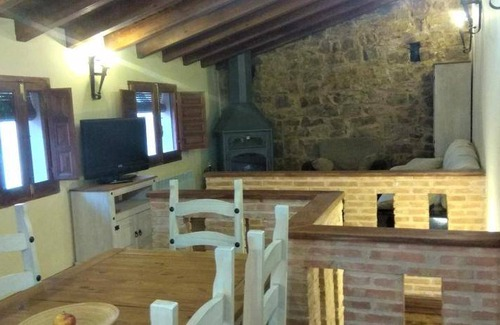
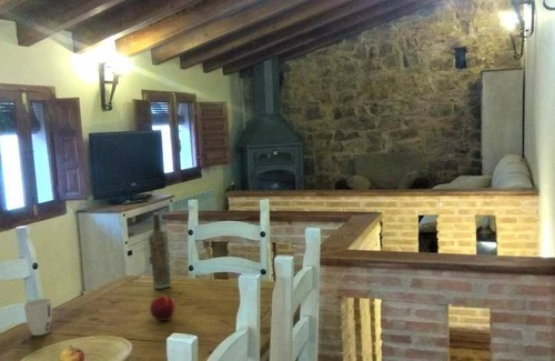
+ bottle [148,212,172,290]
+ cup [22,298,53,337]
+ fruit [149,294,176,322]
